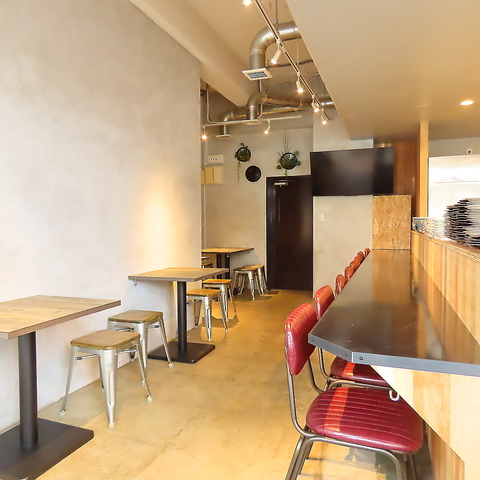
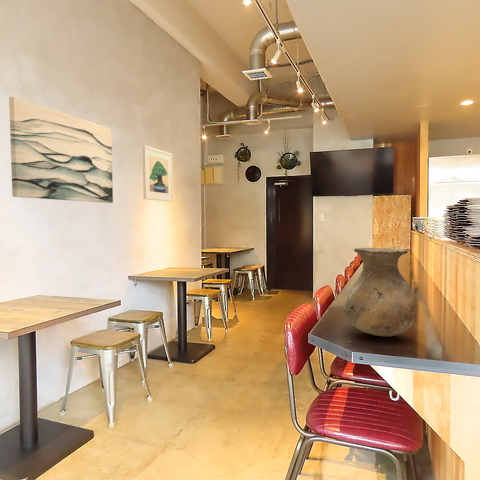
+ wall art [8,96,114,204]
+ vase [343,247,418,337]
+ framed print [142,144,174,202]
